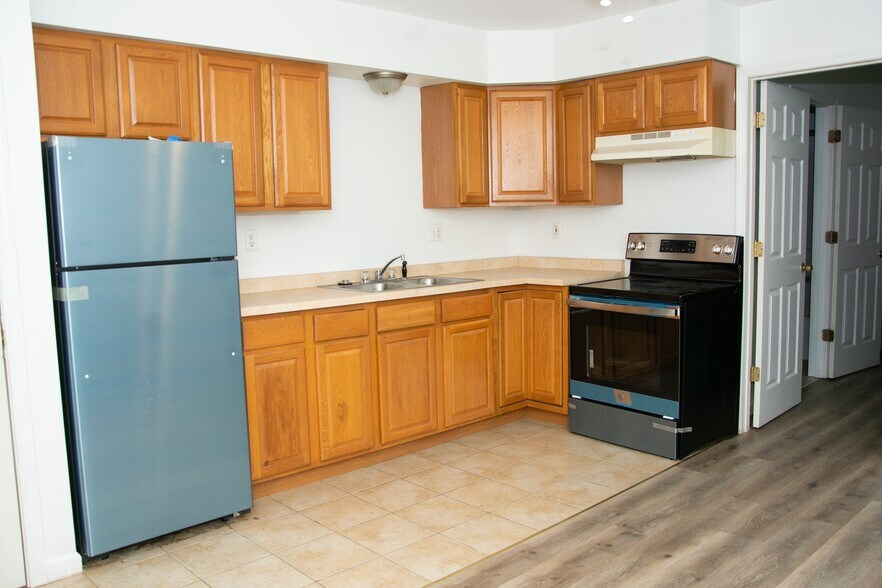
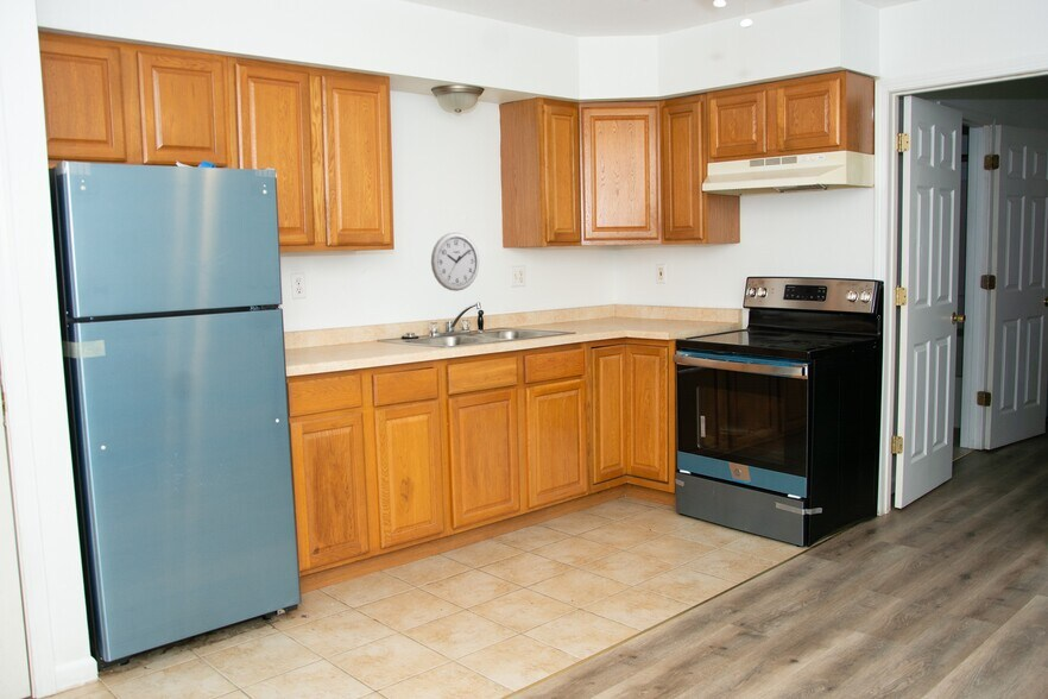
+ wall clock [430,231,480,292]
